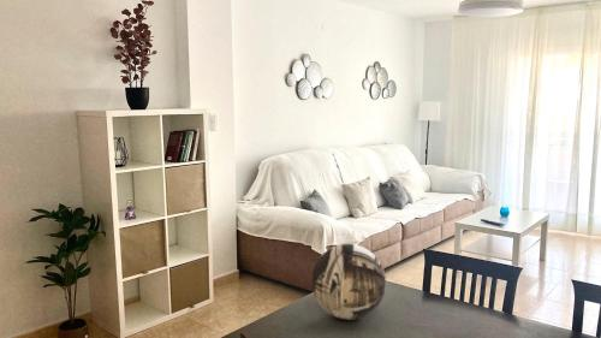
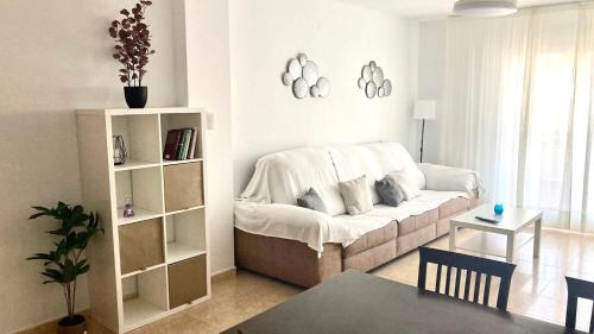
- decorative bowl [310,243,387,321]
